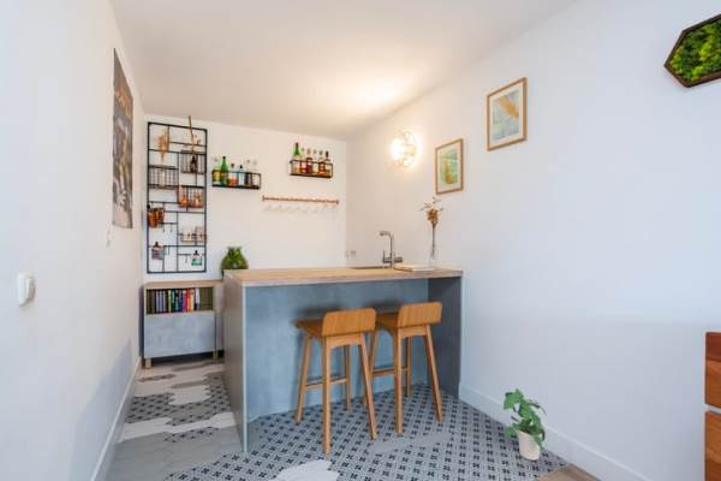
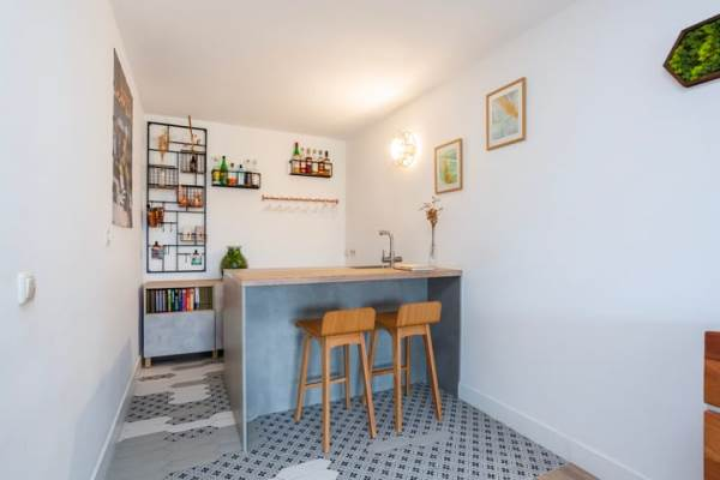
- potted plant [502,387,547,462]
